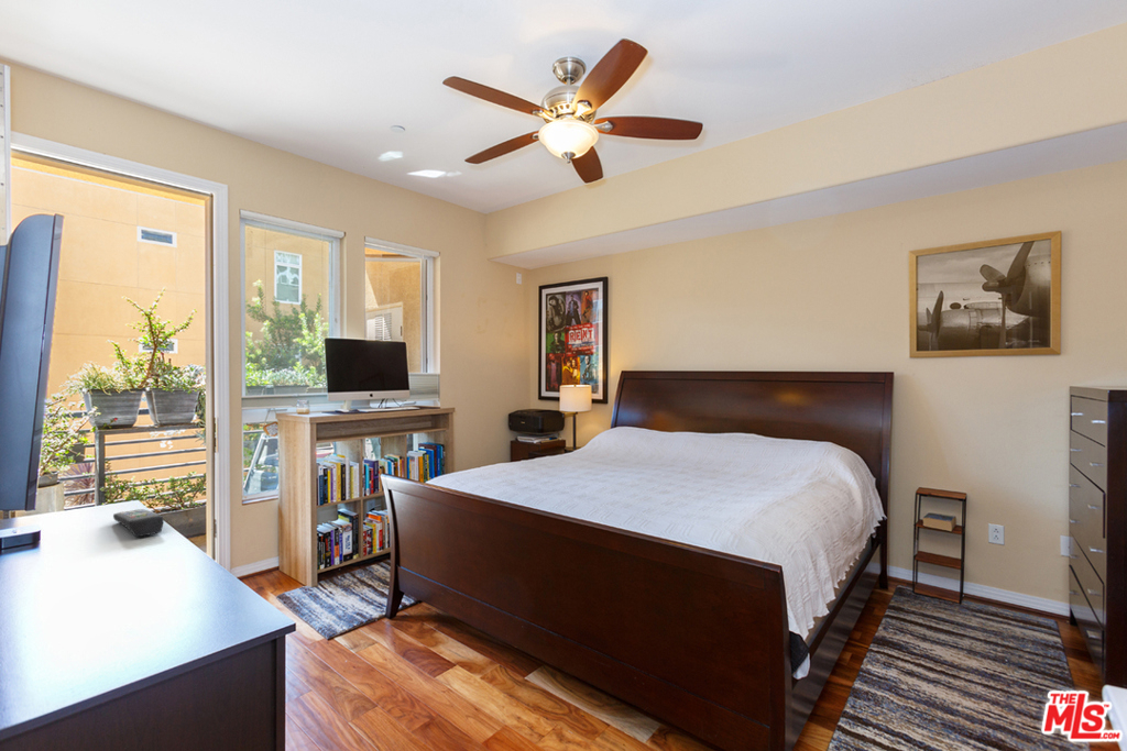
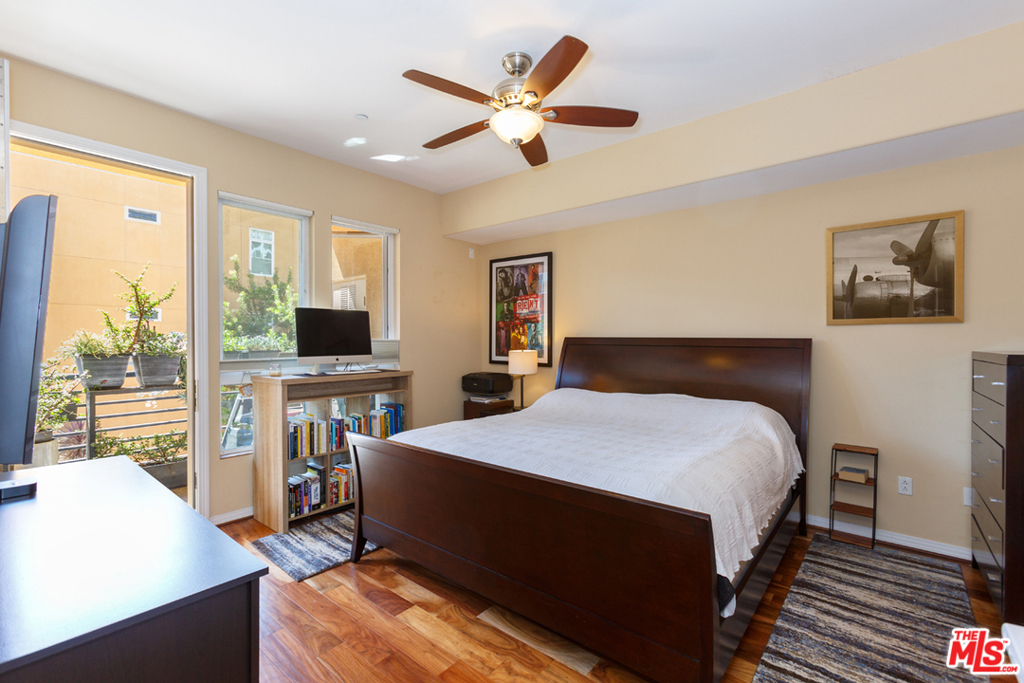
- remote control [112,508,165,538]
